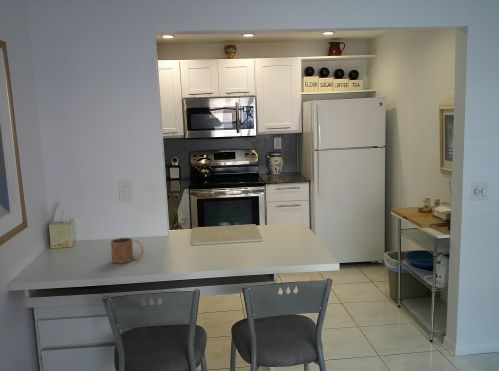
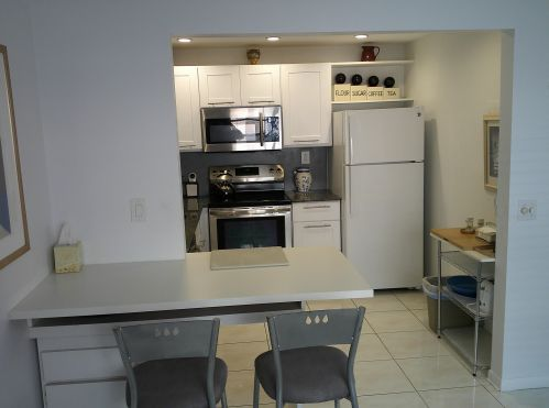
- mug [110,237,145,264]
